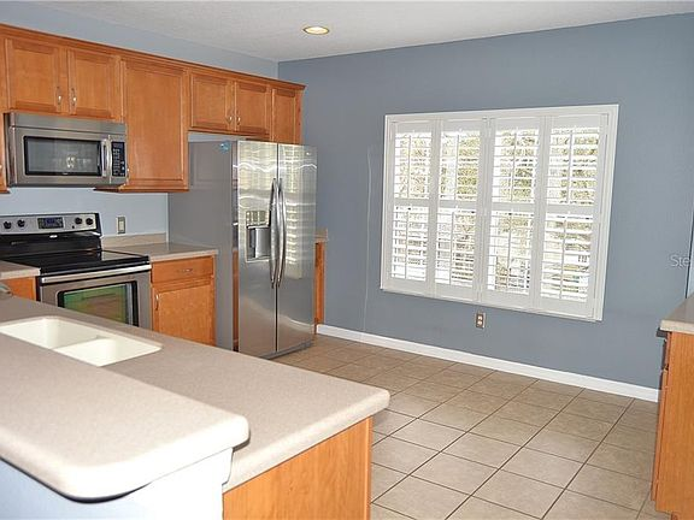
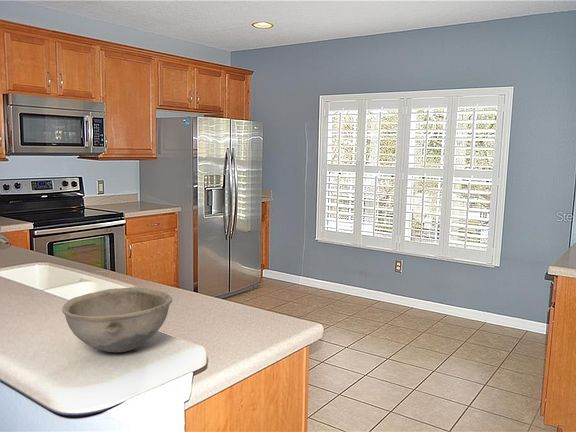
+ bowl [61,286,173,353]
